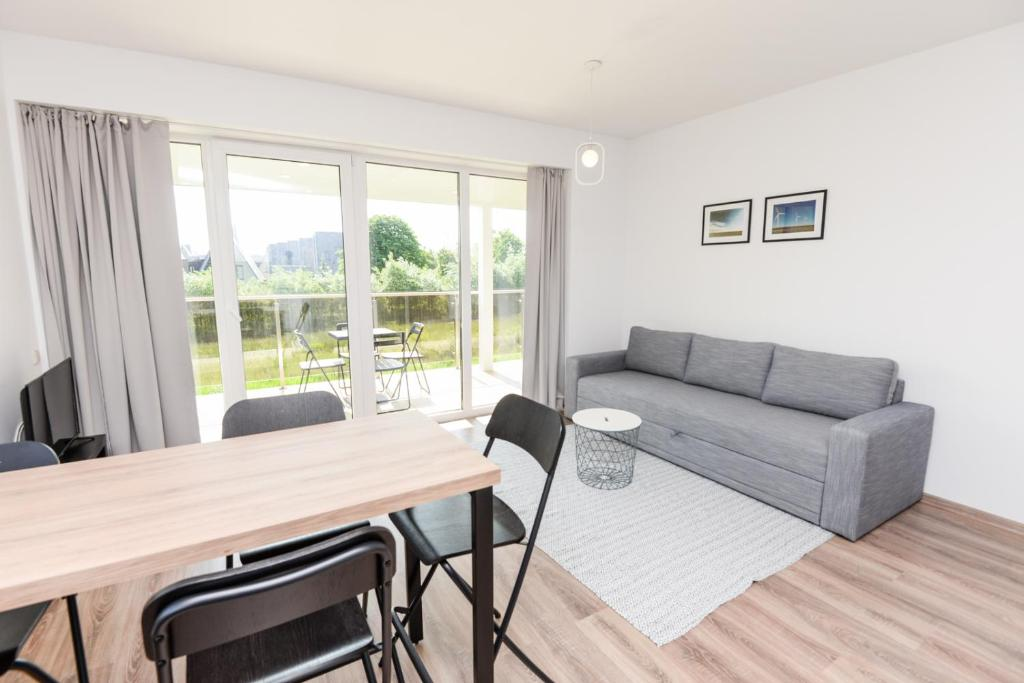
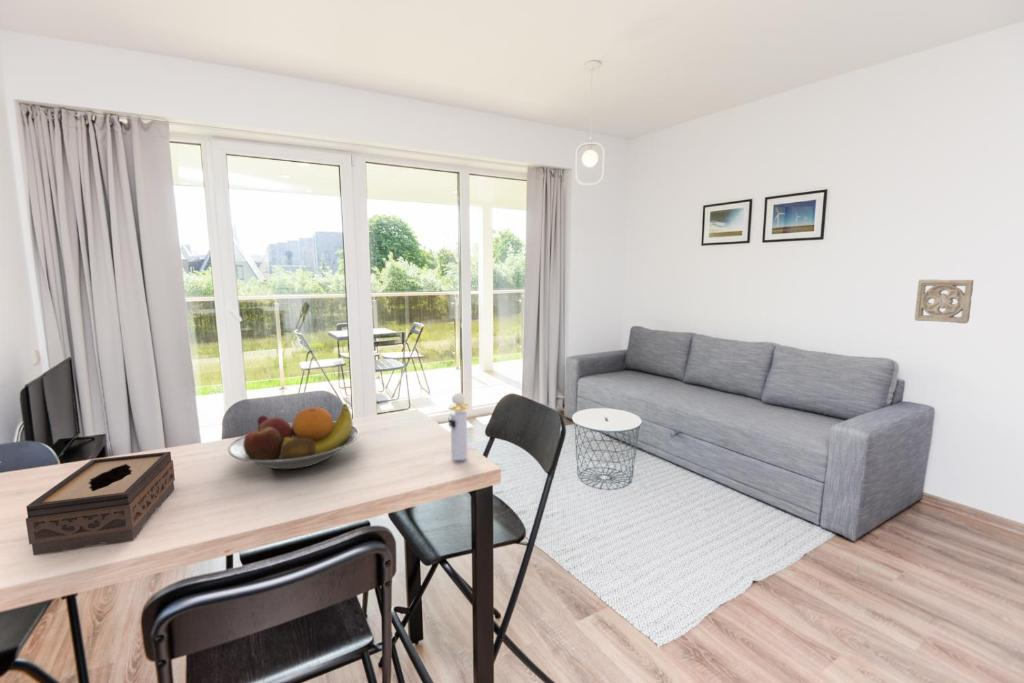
+ wall ornament [914,279,974,324]
+ perfume bottle [447,392,470,461]
+ tissue box [25,451,176,556]
+ fruit bowl [227,403,360,470]
